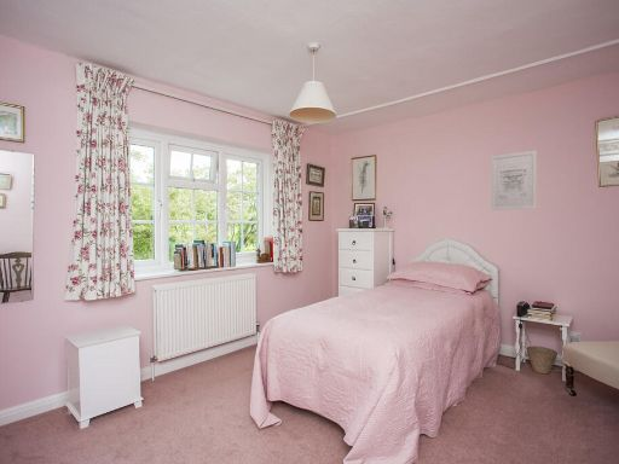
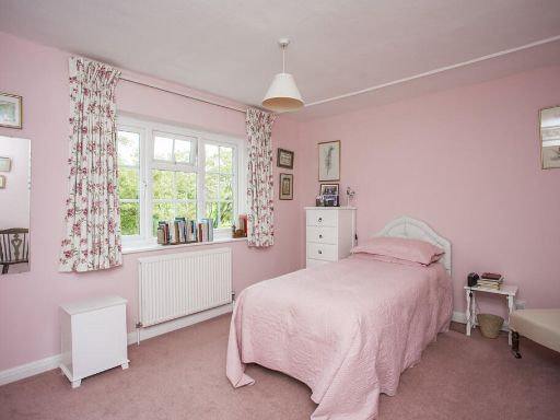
- wall art [490,149,538,211]
